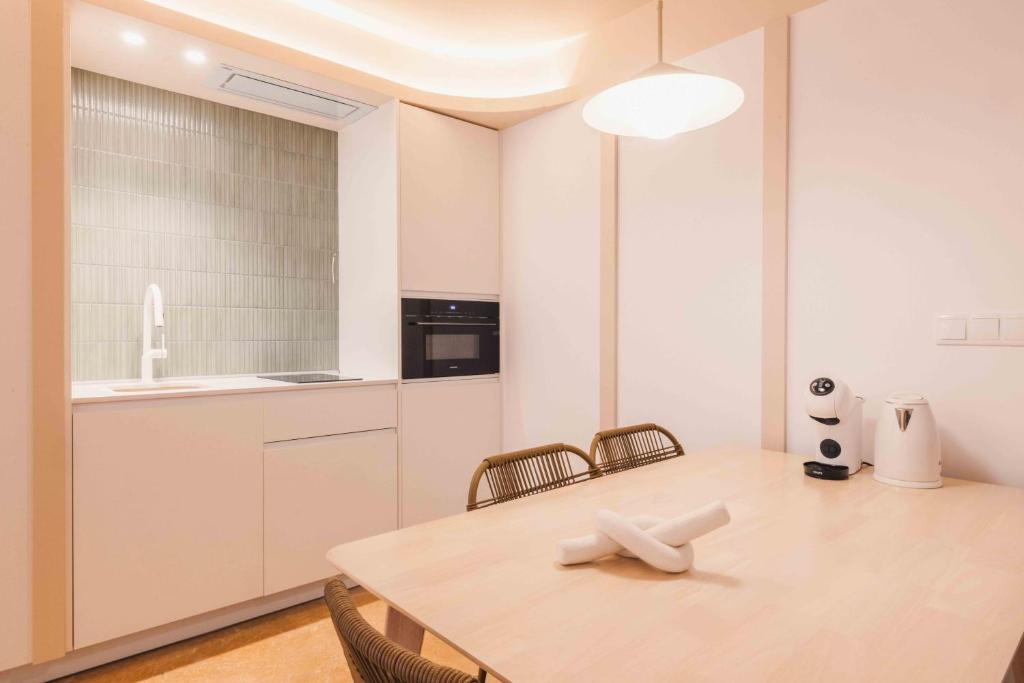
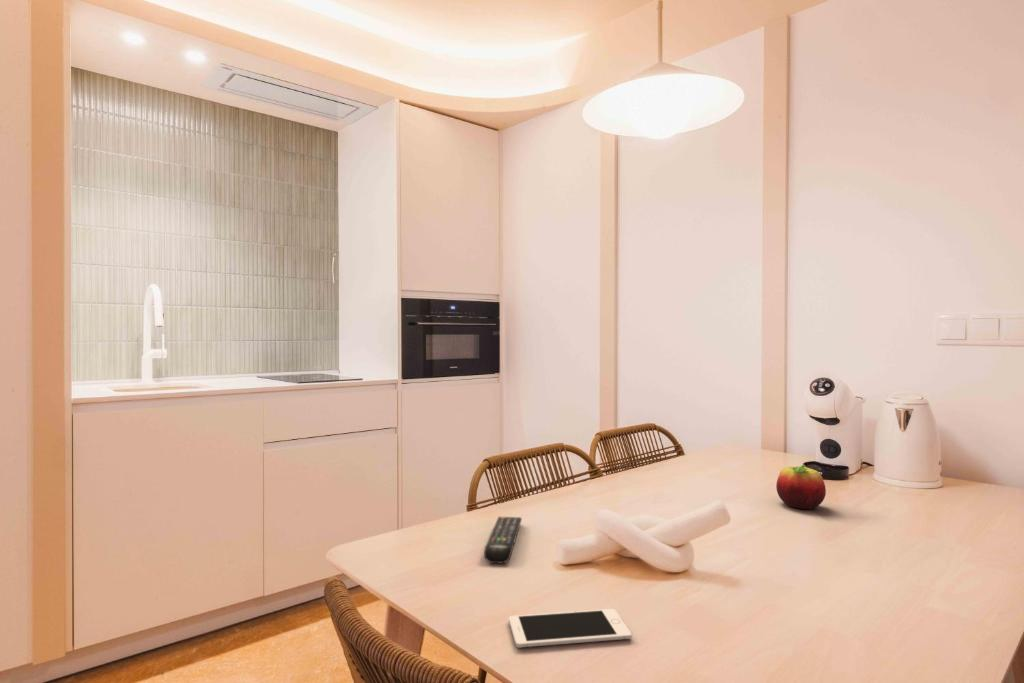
+ cell phone [508,608,633,649]
+ fruit [775,464,827,510]
+ remote control [483,516,523,565]
